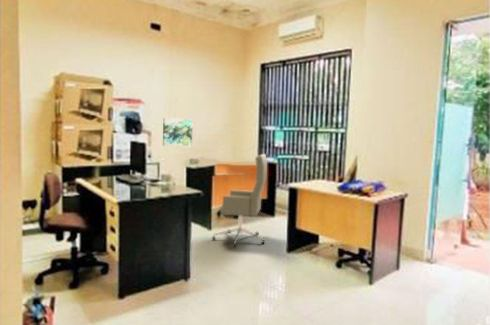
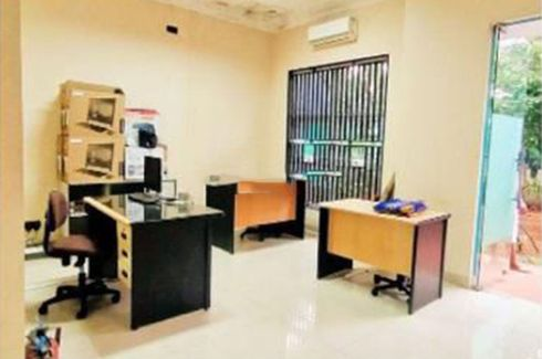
- office chair [211,153,268,248]
- wall art [162,117,194,147]
